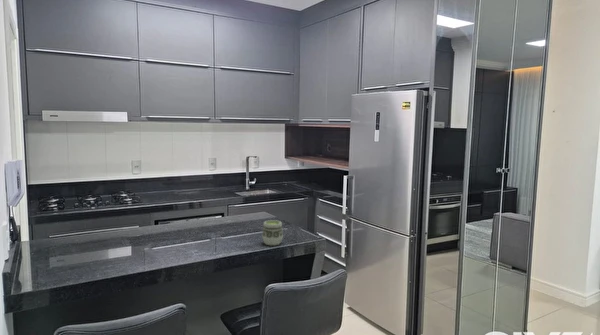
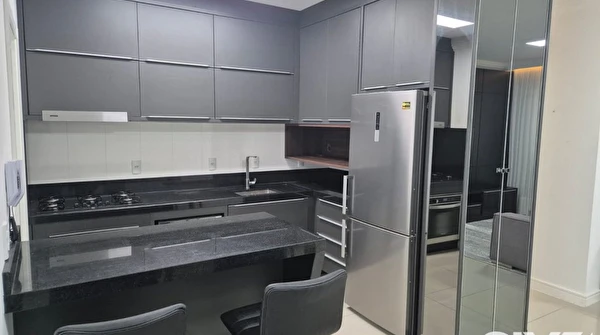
- cup [261,219,284,246]
